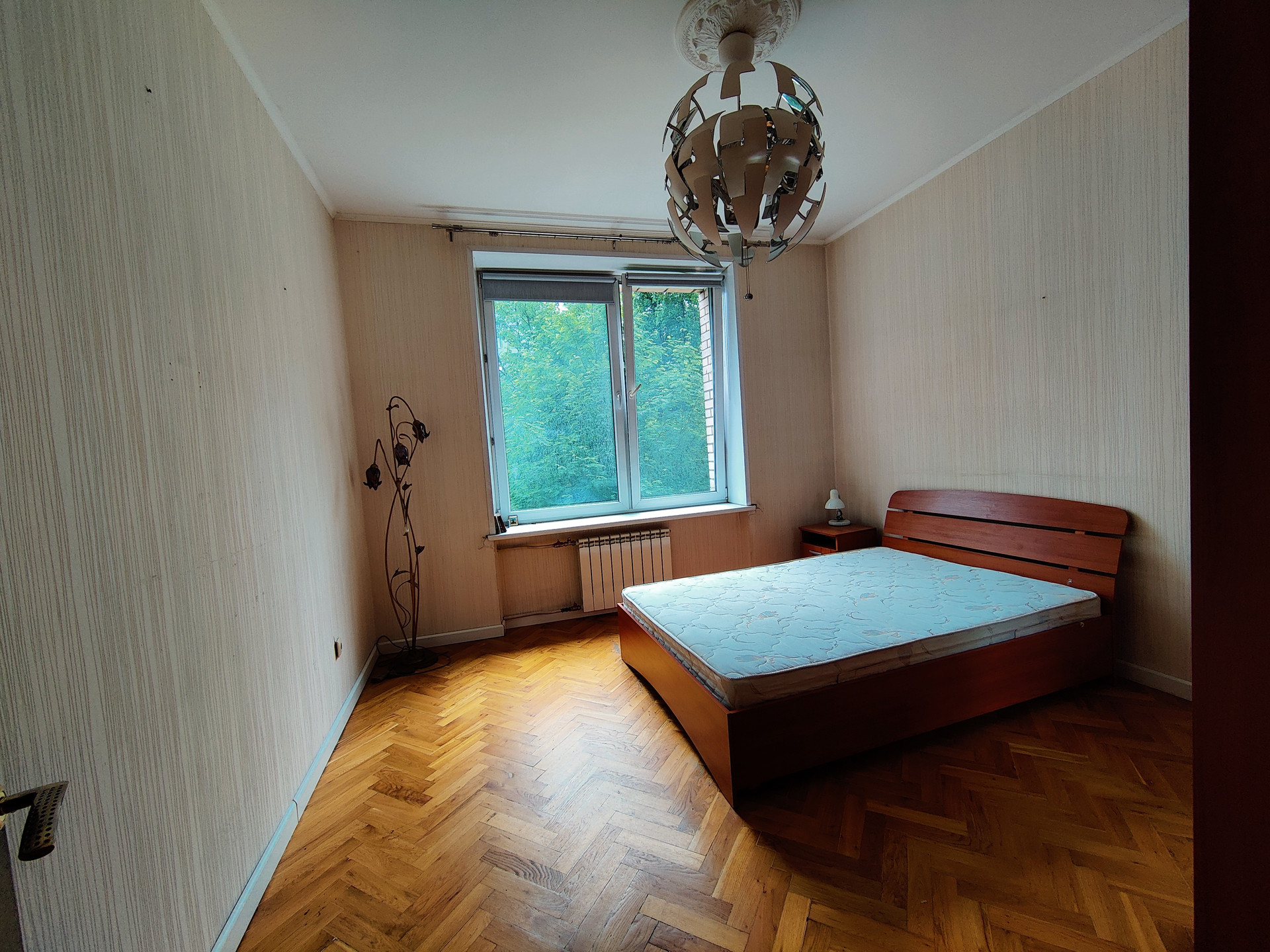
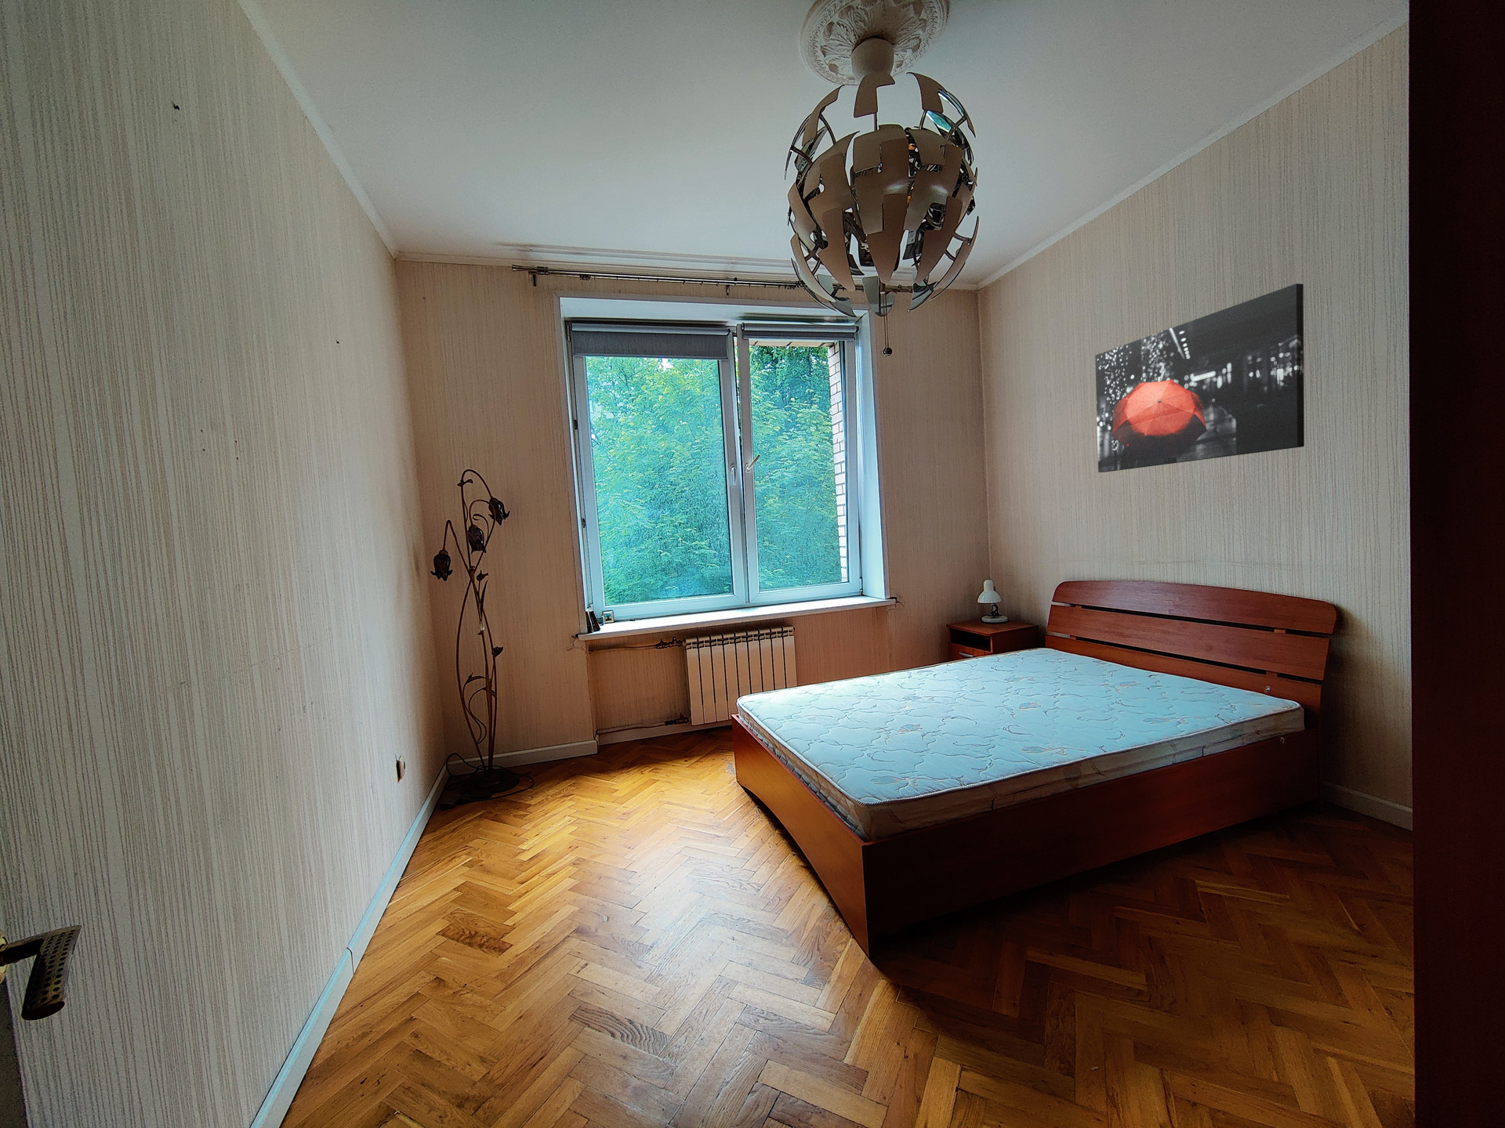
+ wall art [1094,283,1305,473]
